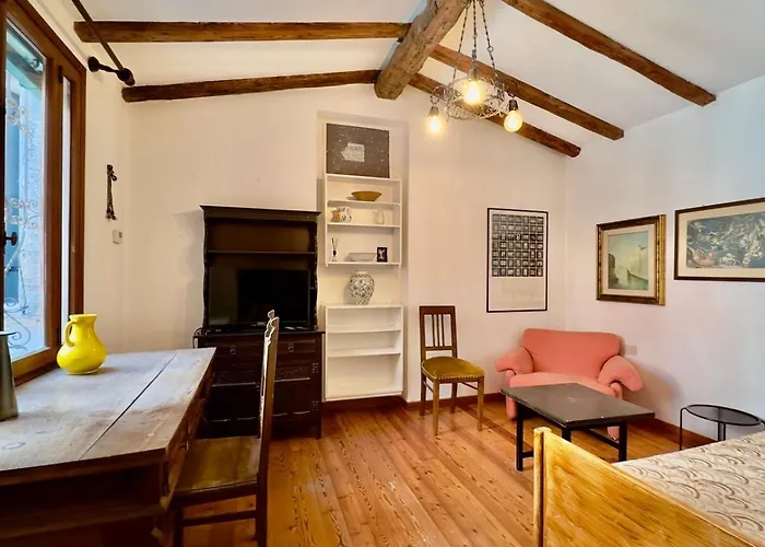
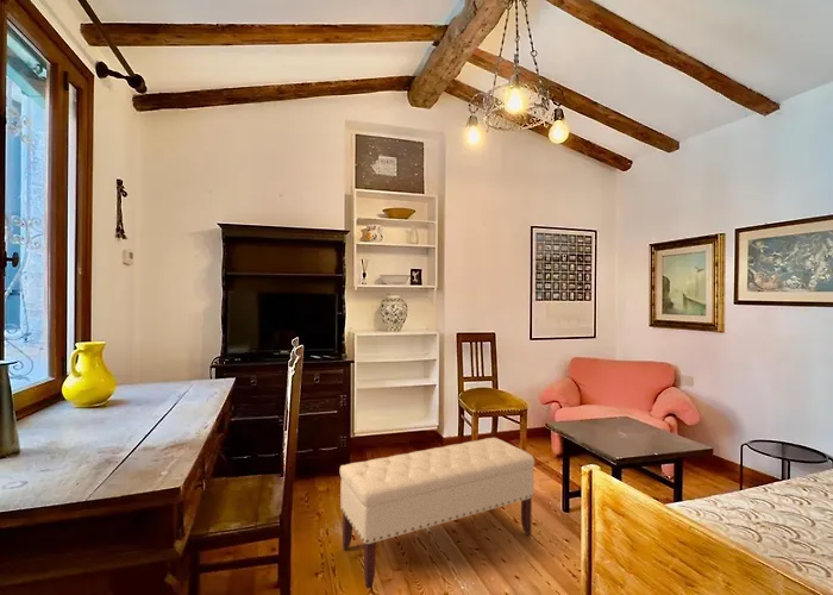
+ bench [339,437,536,590]
